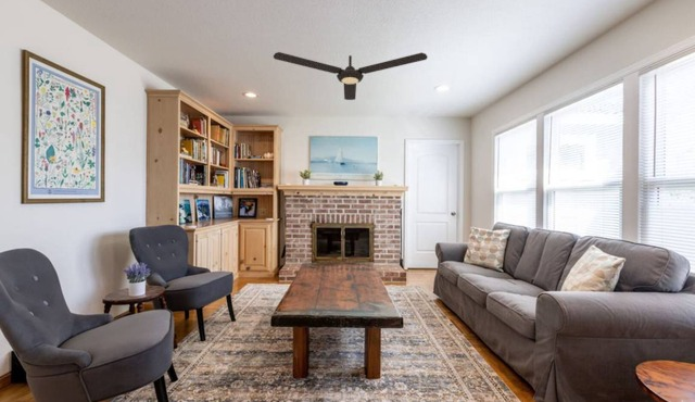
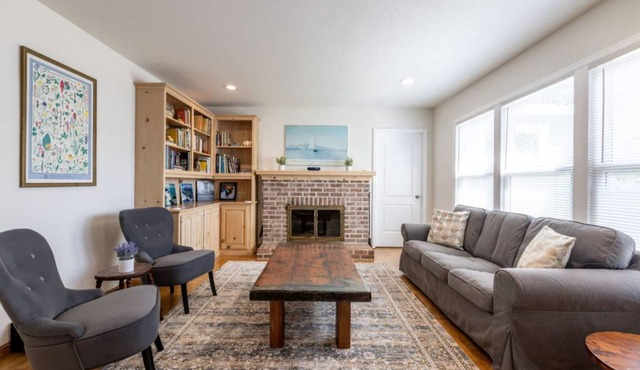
- ceiling fan [273,51,429,101]
